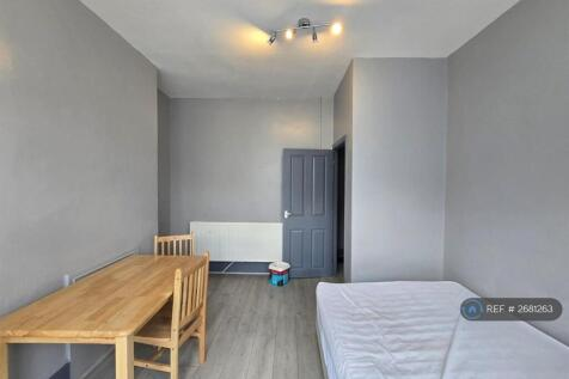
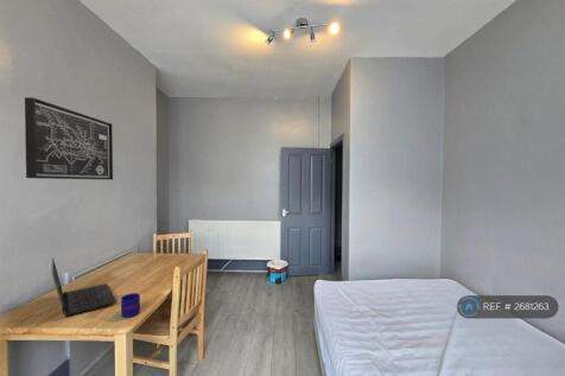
+ mug [120,292,141,319]
+ laptop [51,256,118,318]
+ wall art [24,96,114,180]
